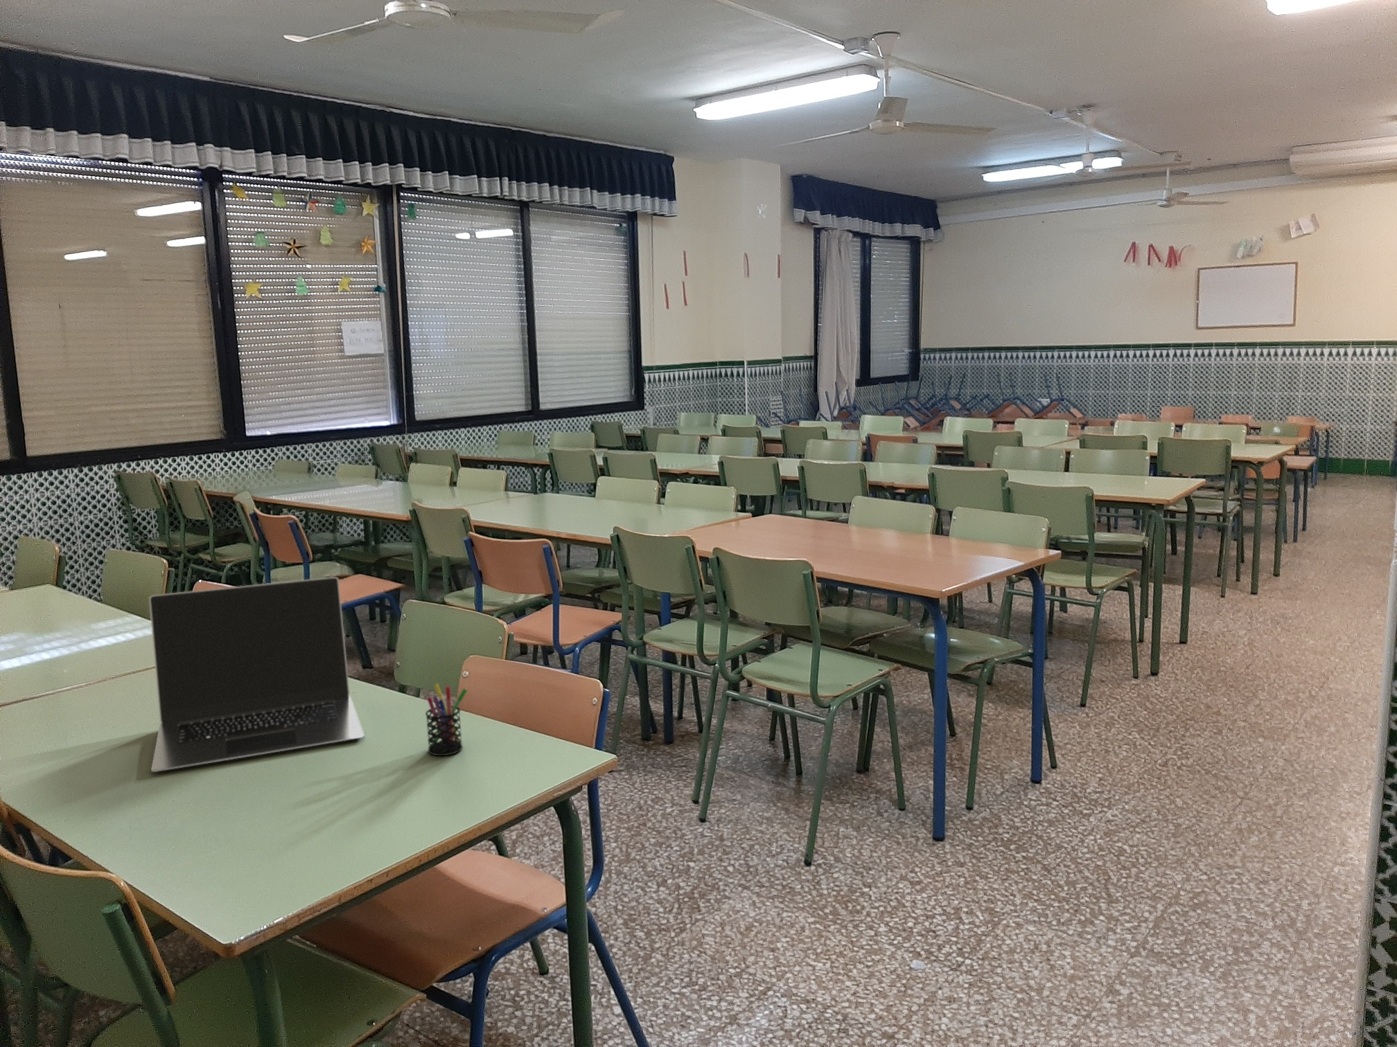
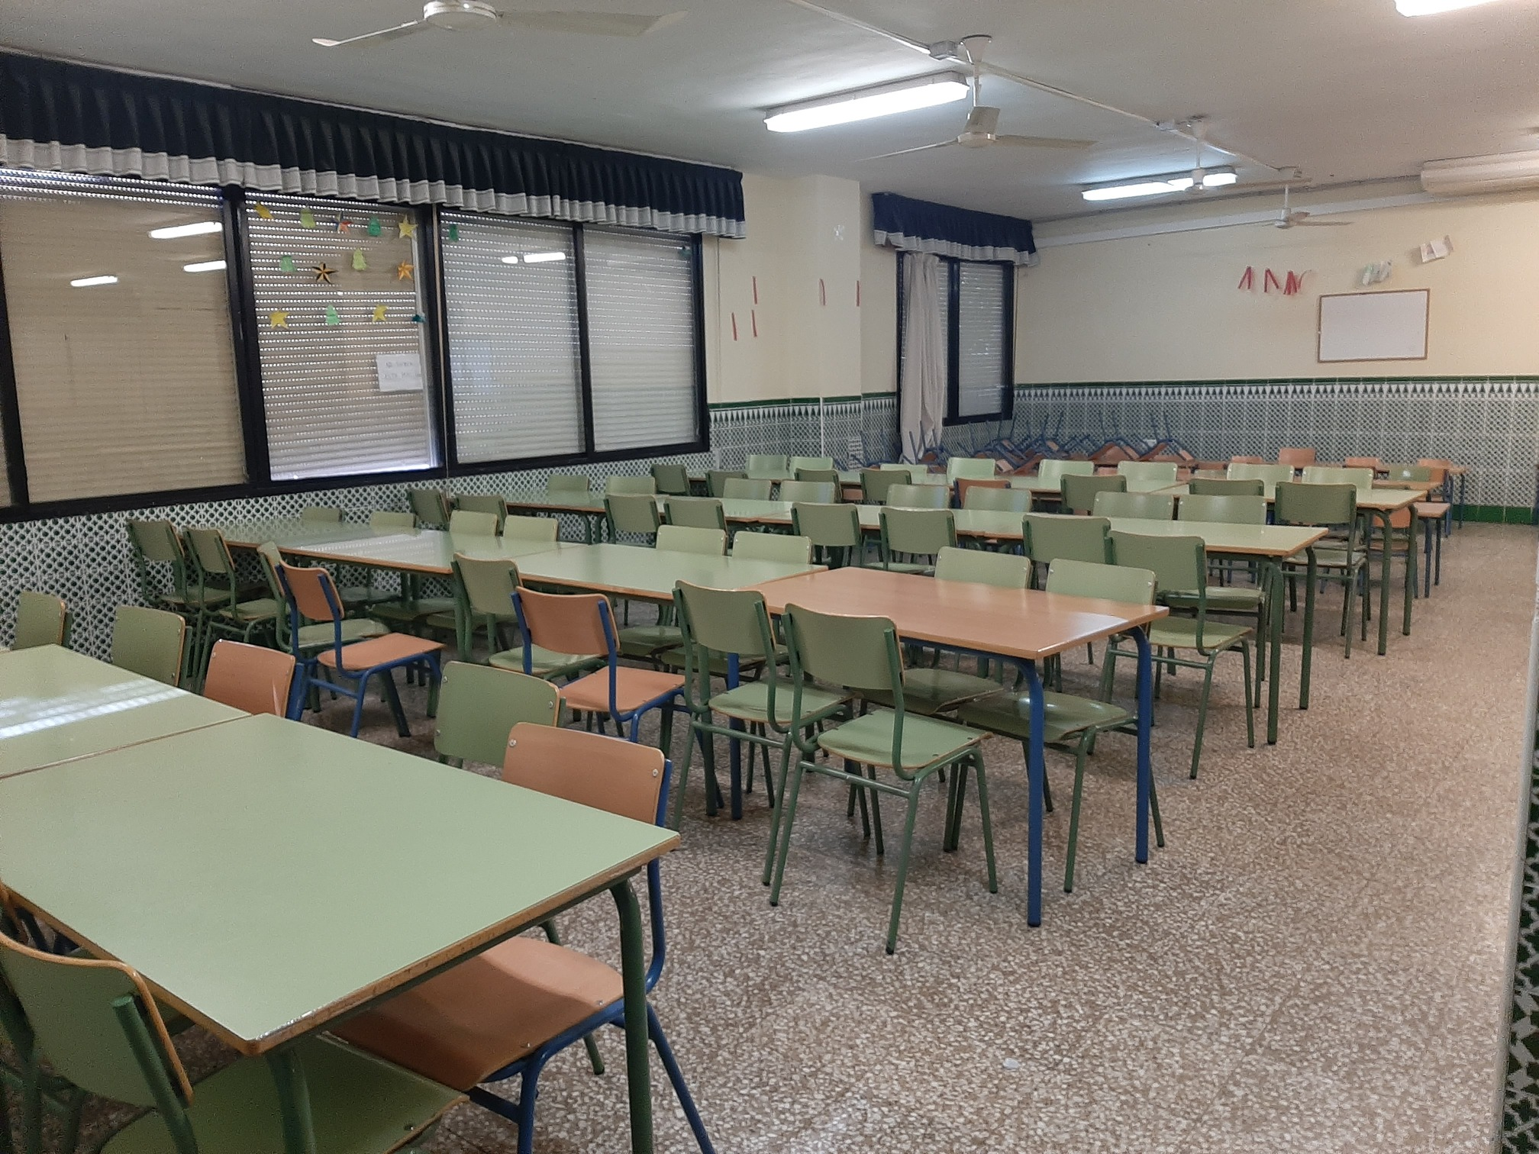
- pen holder [425,683,468,757]
- laptop [148,576,364,773]
